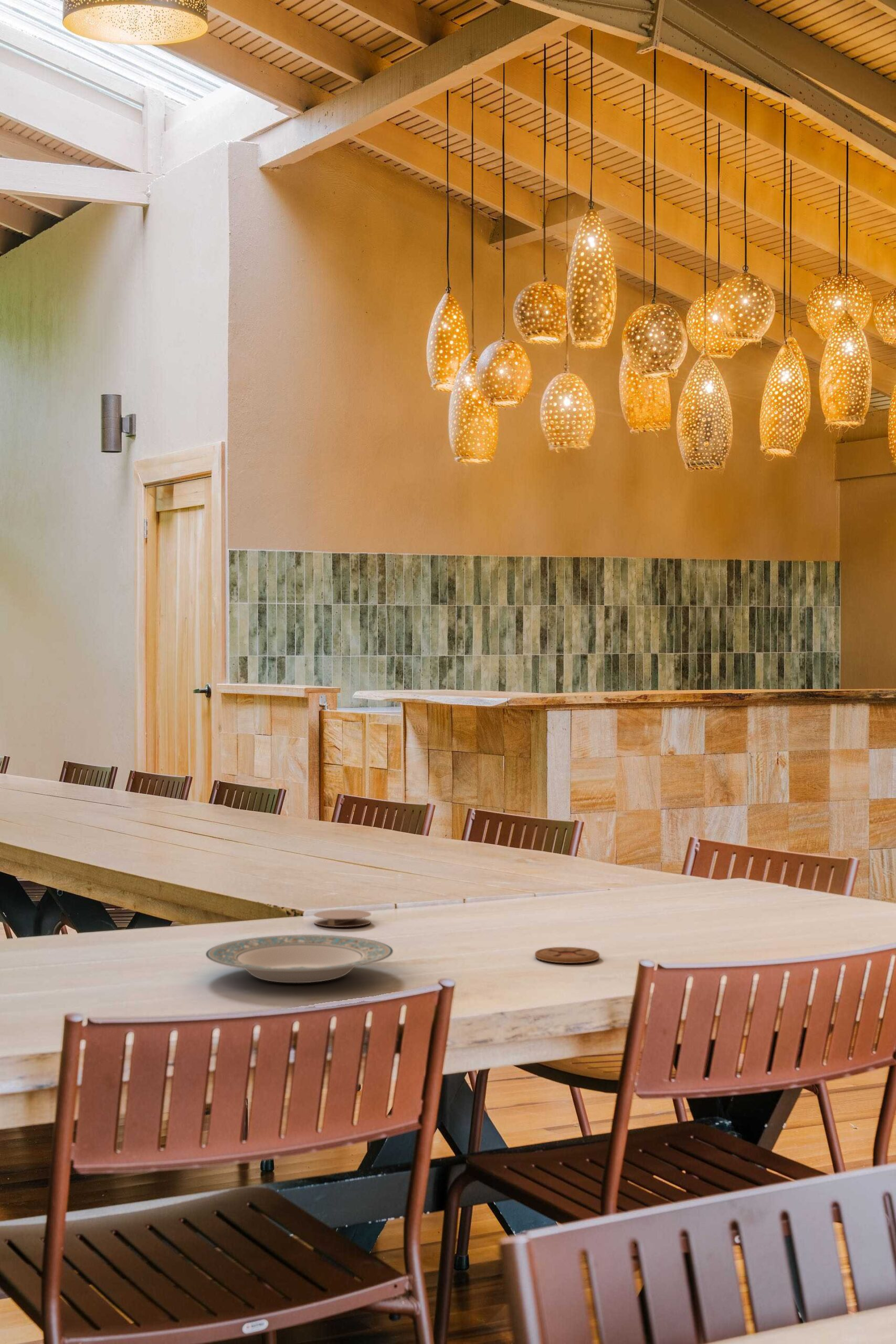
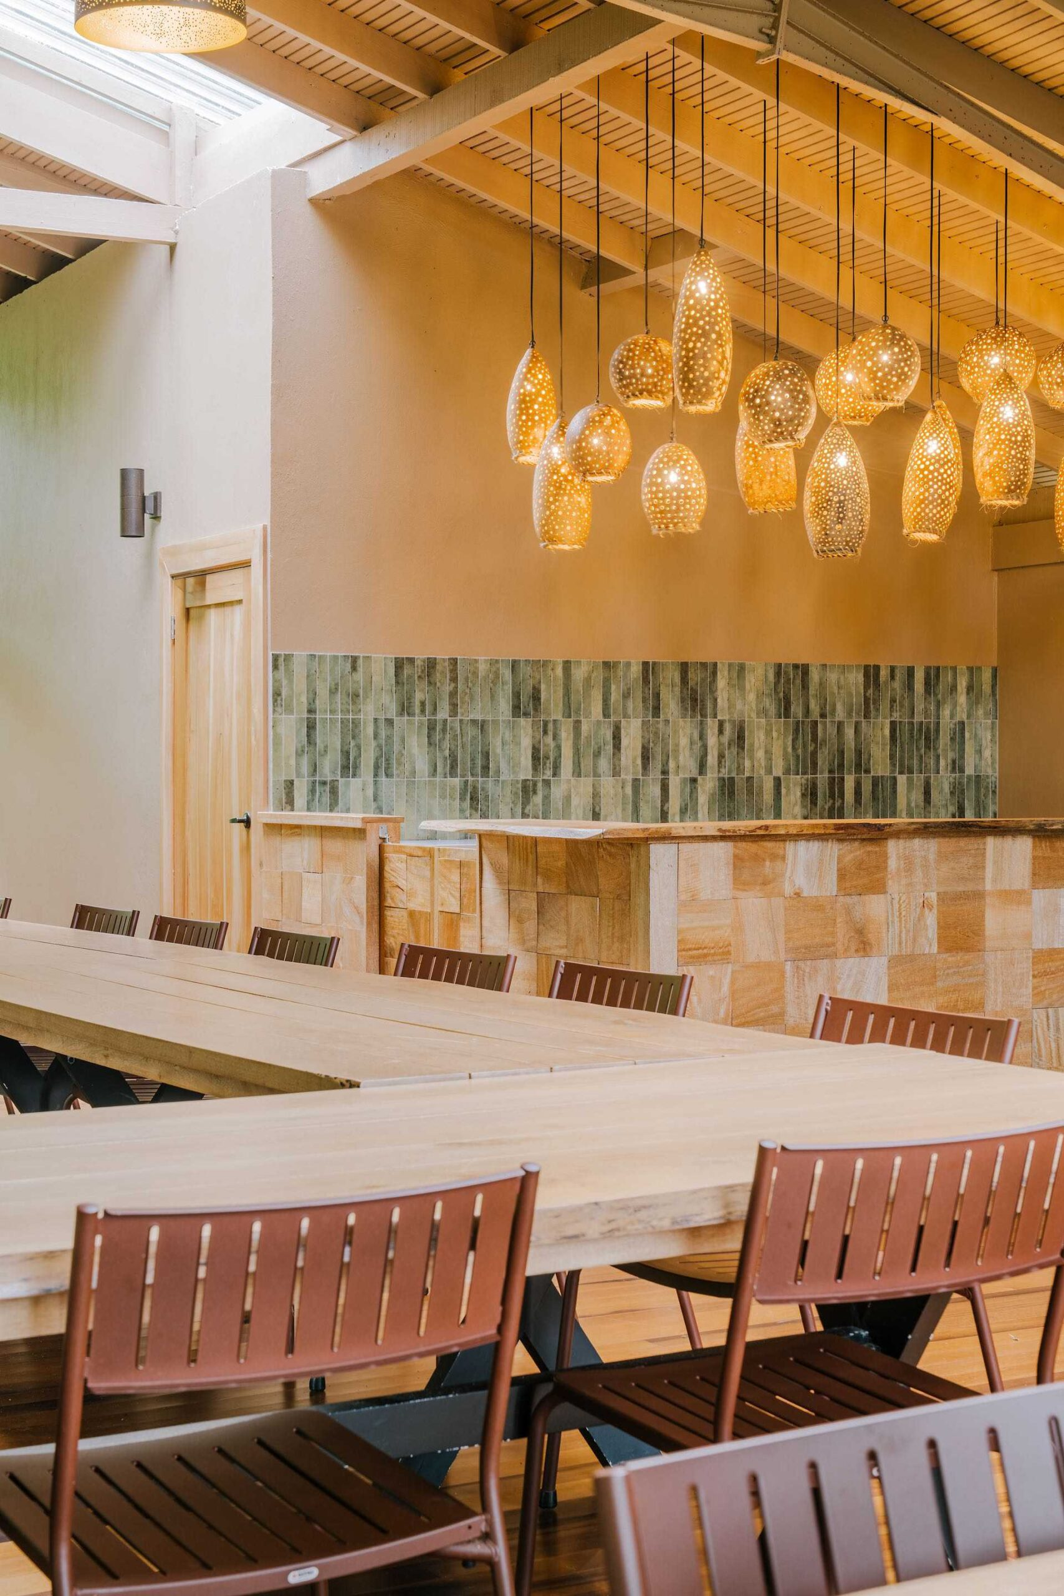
- plate [205,934,394,983]
- coaster [534,947,600,964]
- coaster [313,909,372,928]
